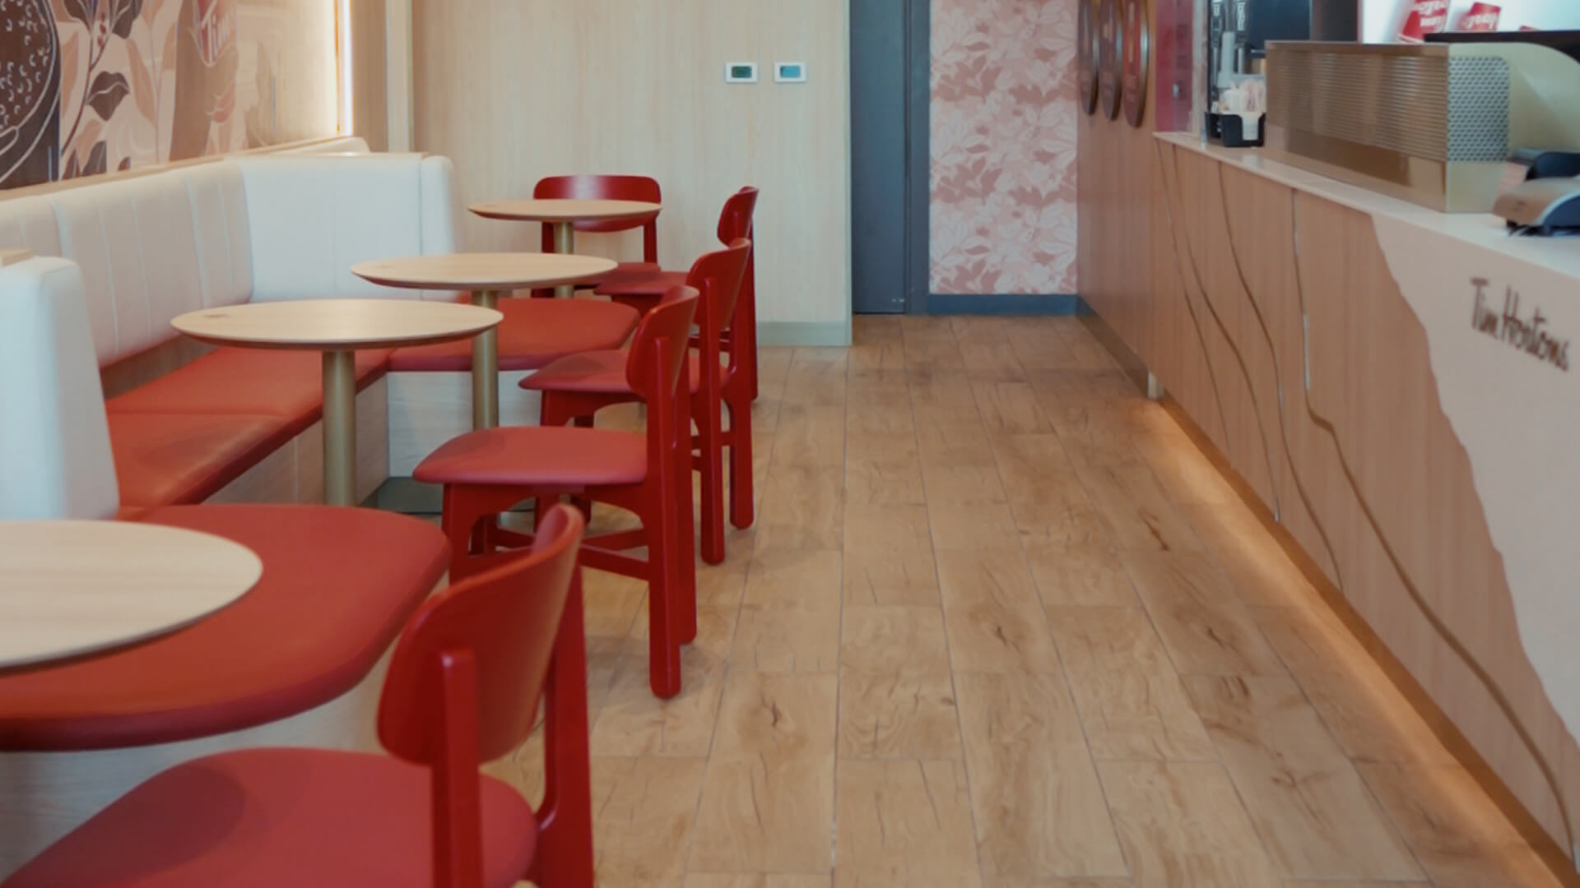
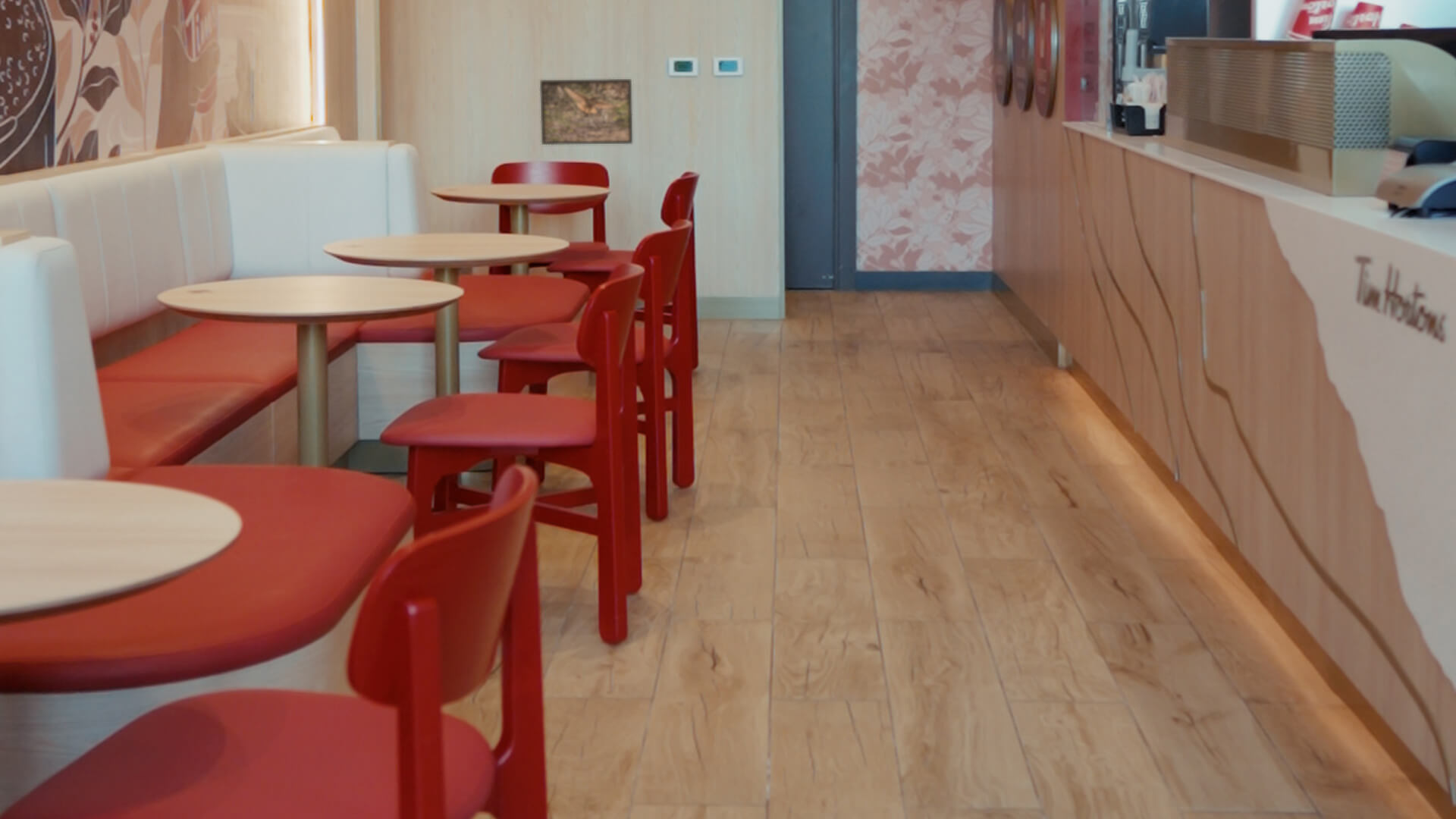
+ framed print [539,78,633,146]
